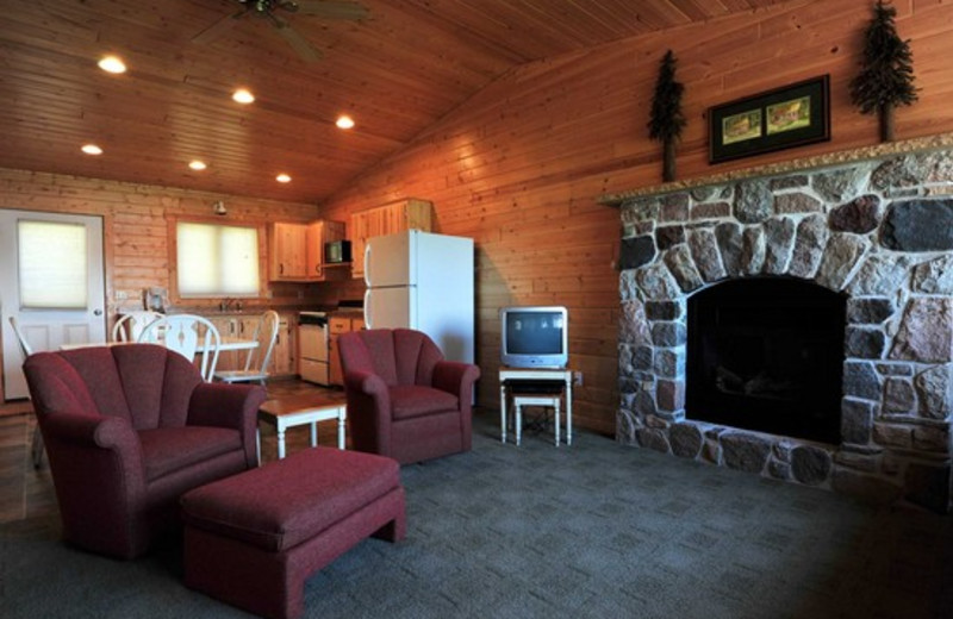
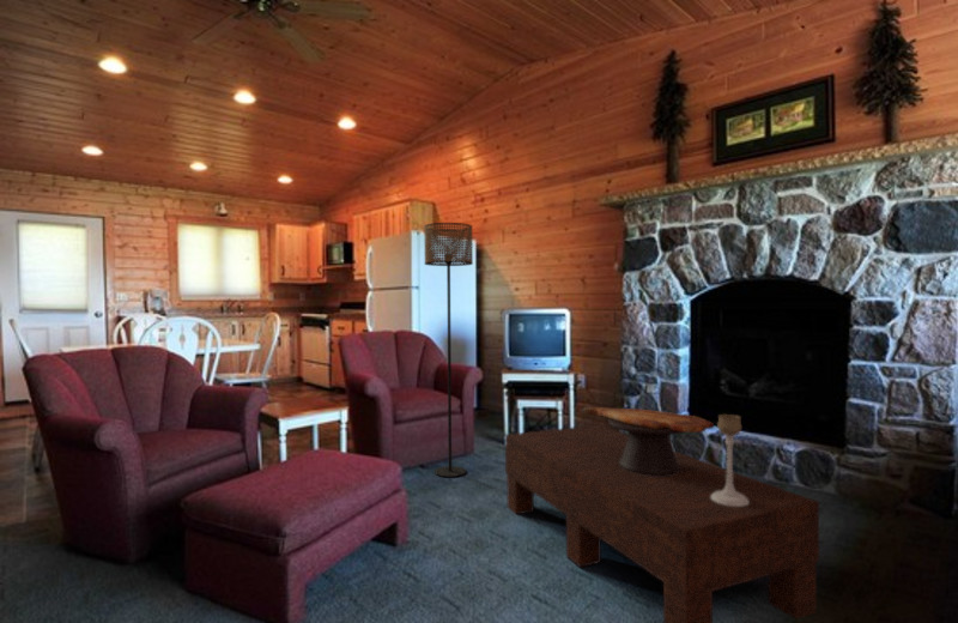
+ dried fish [580,406,715,476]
+ coffee table [504,423,820,623]
+ floor lamp [423,222,474,478]
+ candle holder [711,413,748,507]
